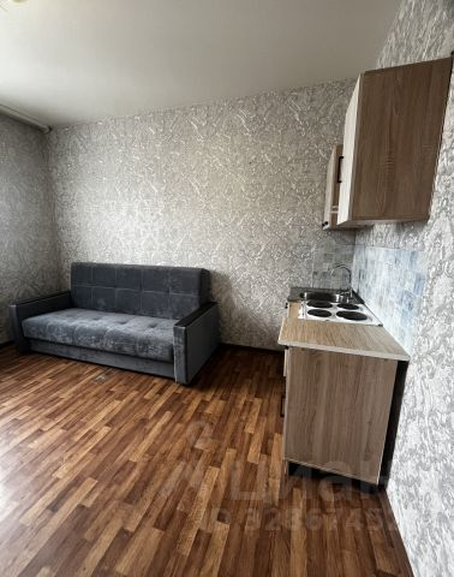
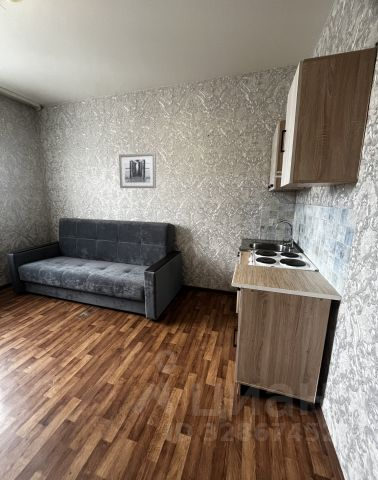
+ wall art [118,152,157,189]
